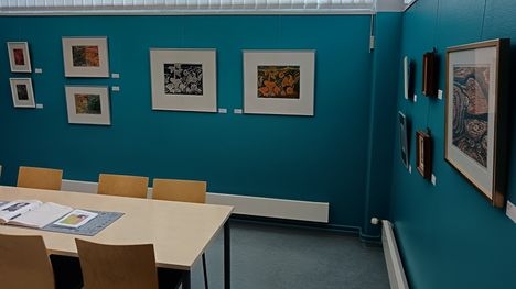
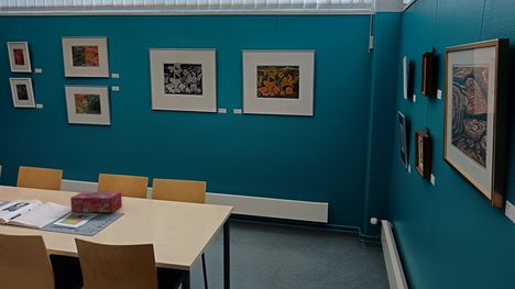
+ tissue box [69,191,123,213]
